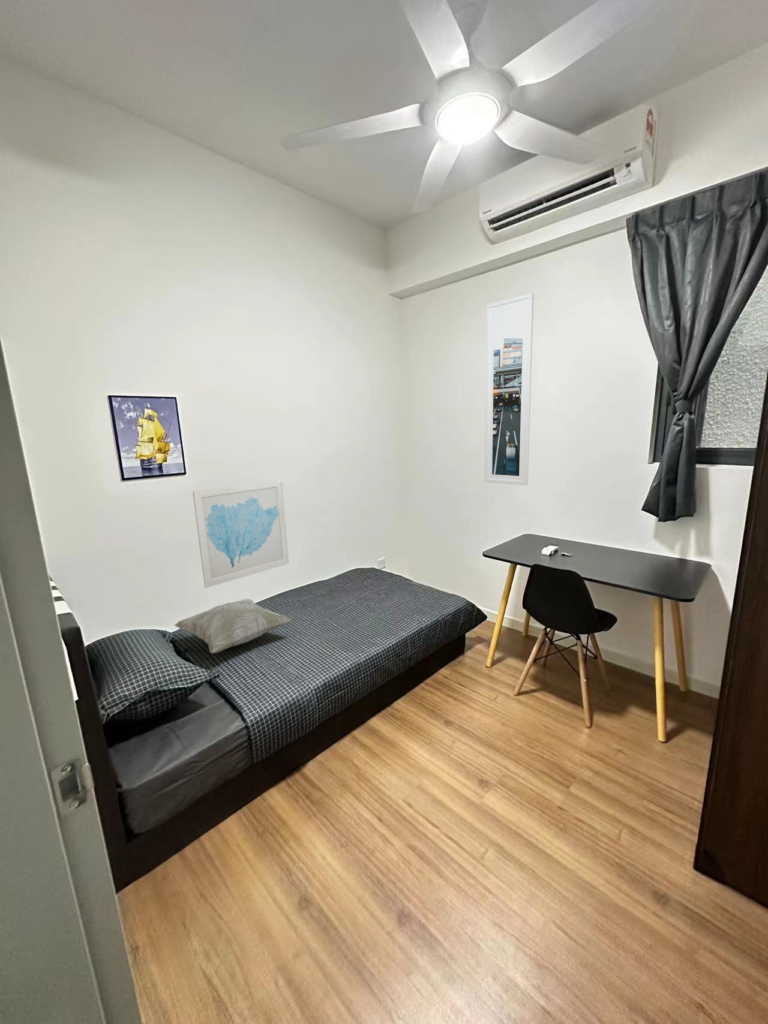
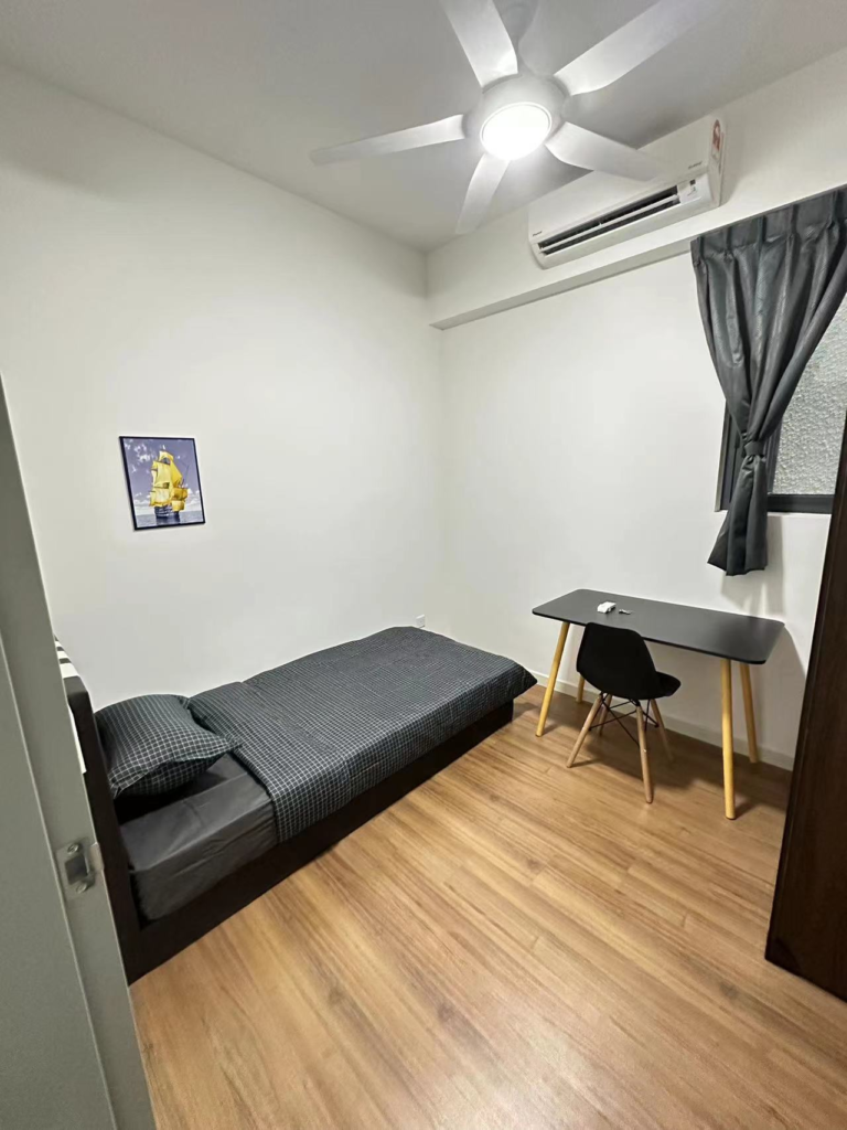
- wall art [192,479,290,589]
- decorative pillow [174,598,293,654]
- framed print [484,292,535,486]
